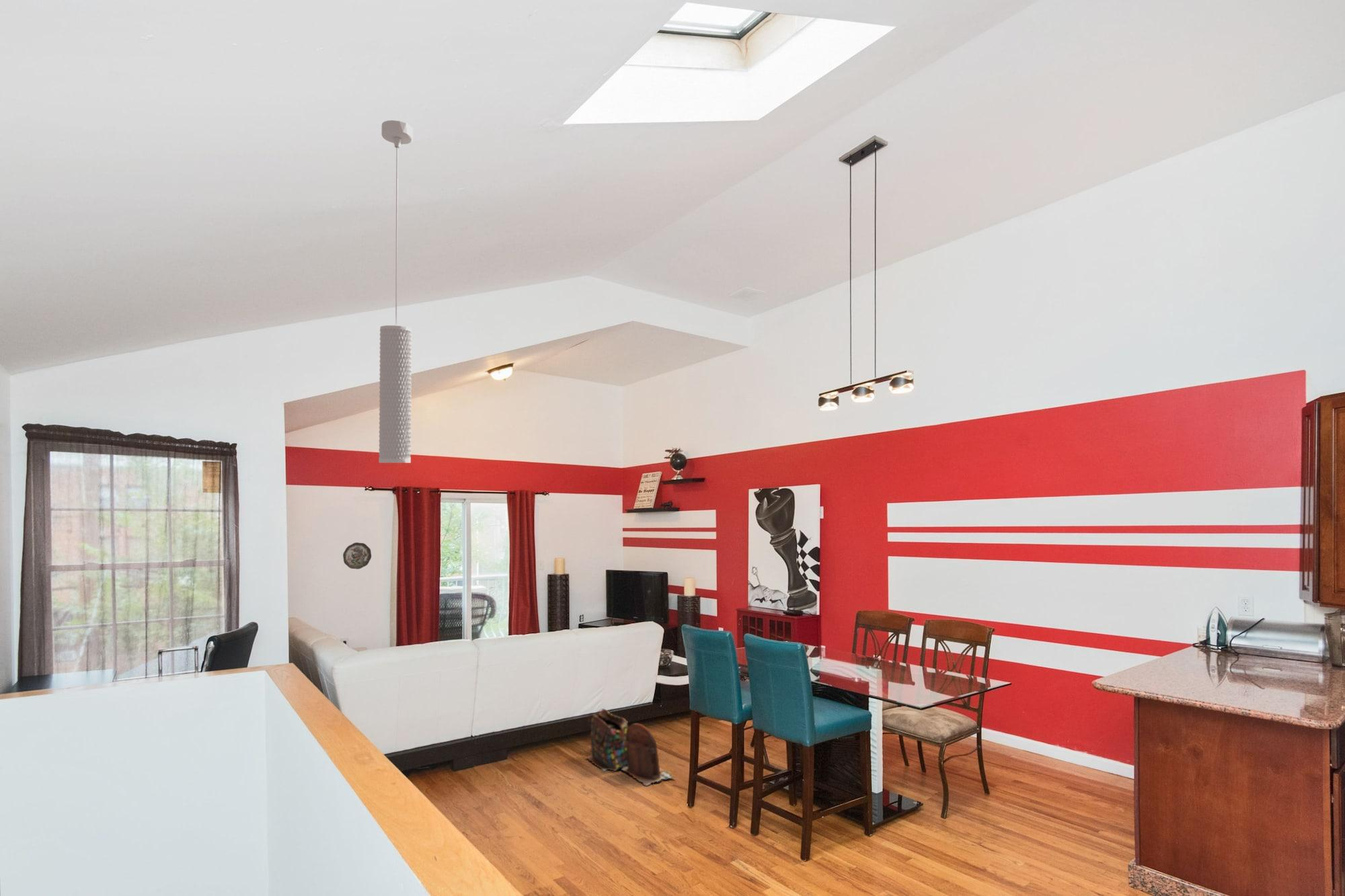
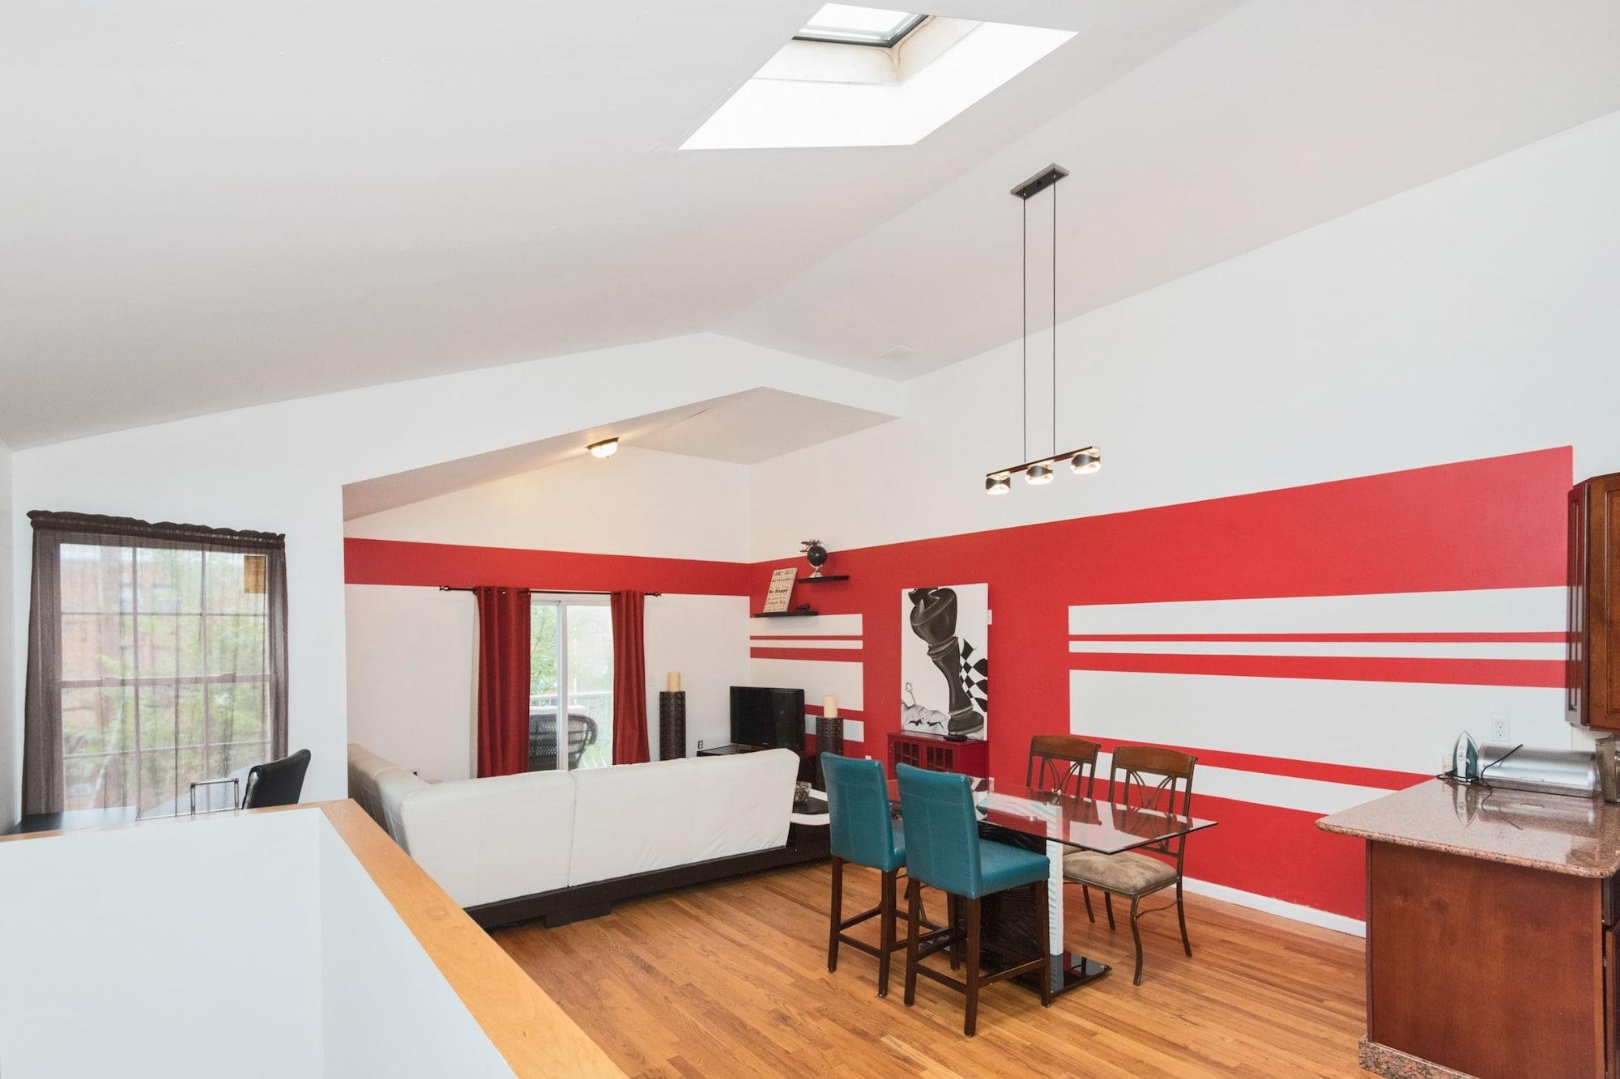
- pendant light [378,120,414,464]
- decorative plate [342,542,372,570]
- bag [584,708,676,786]
